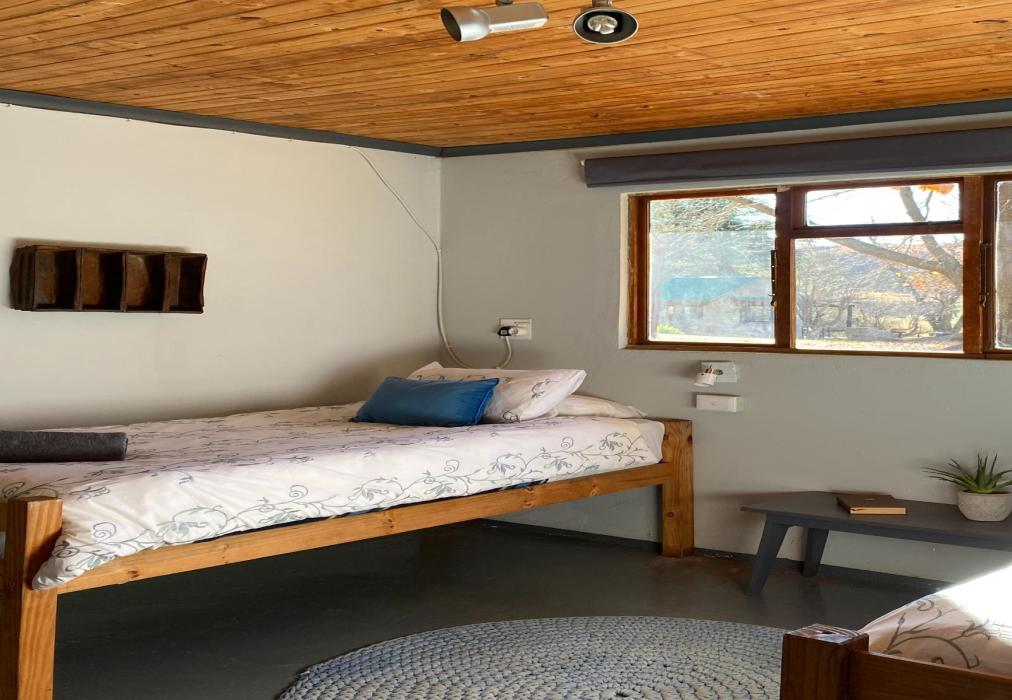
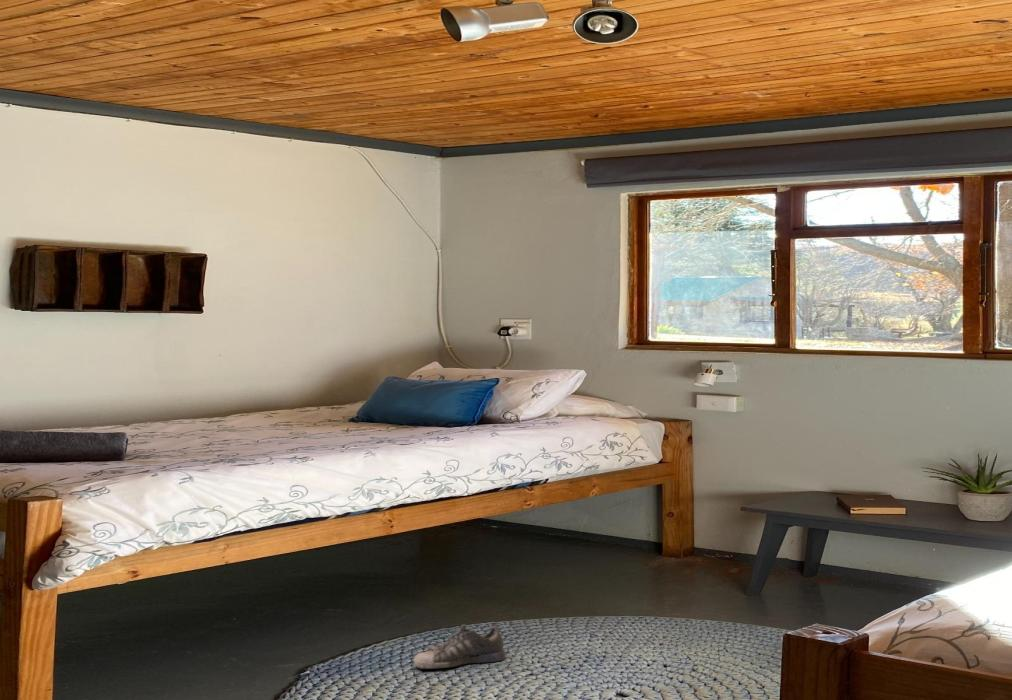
+ shoe [413,623,506,670]
